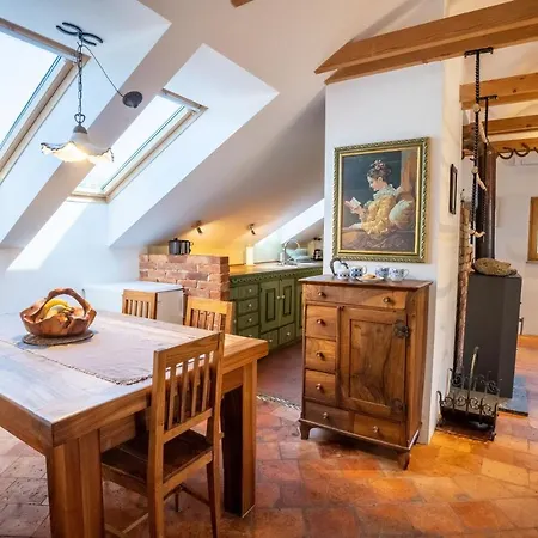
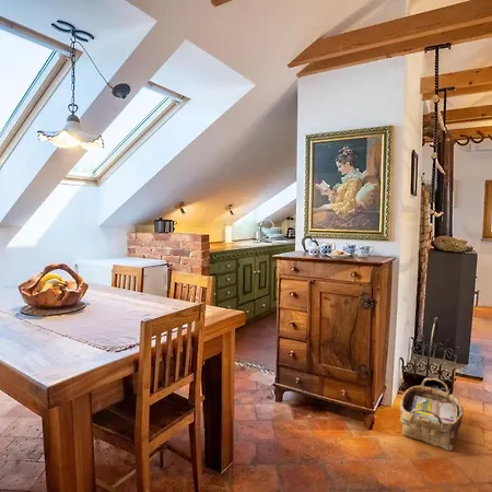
+ woven basket [399,377,465,452]
